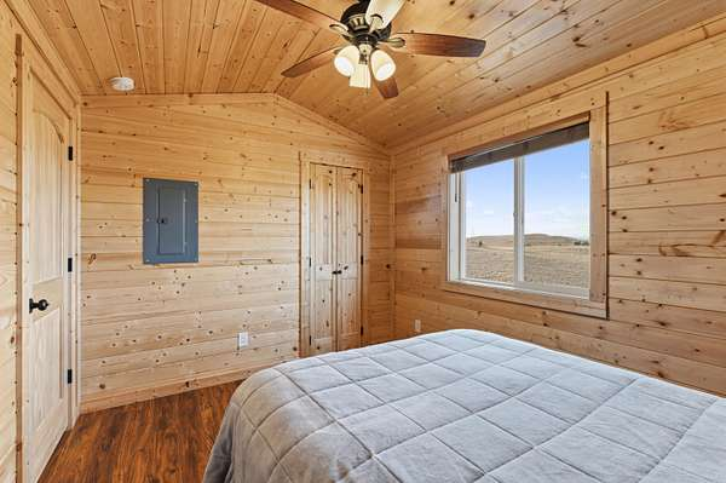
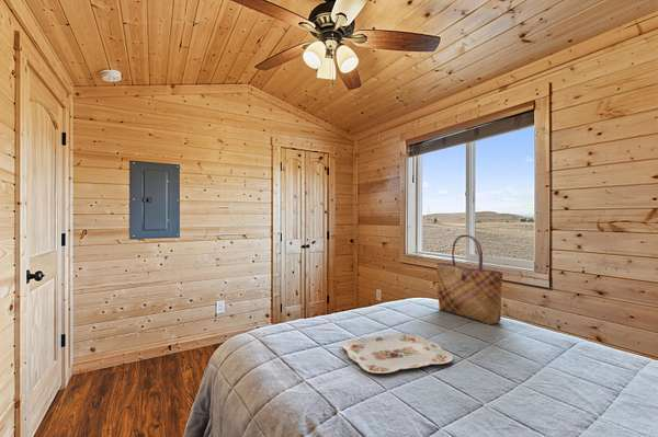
+ serving tray [342,332,454,375]
+ tote bag [435,233,503,325]
